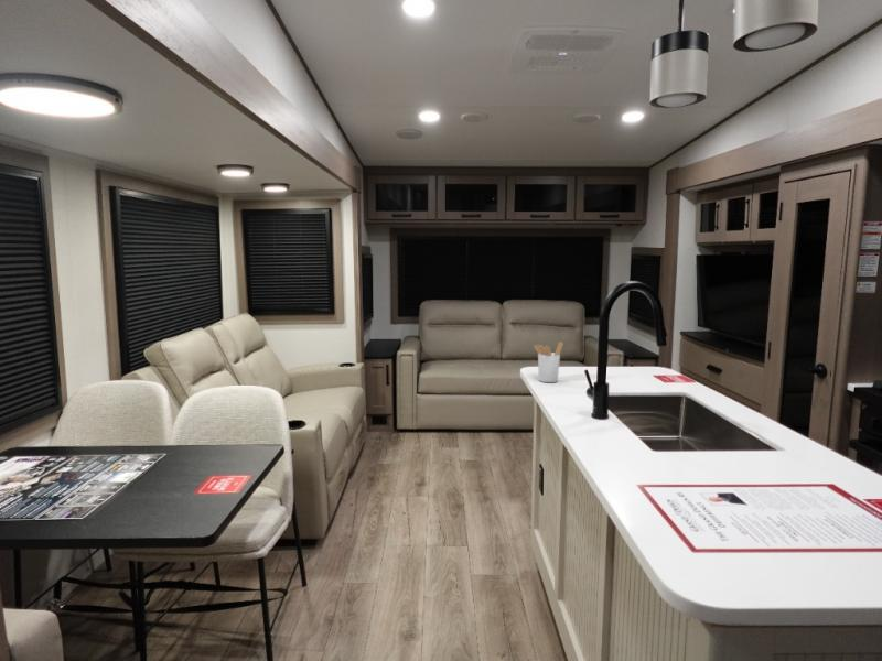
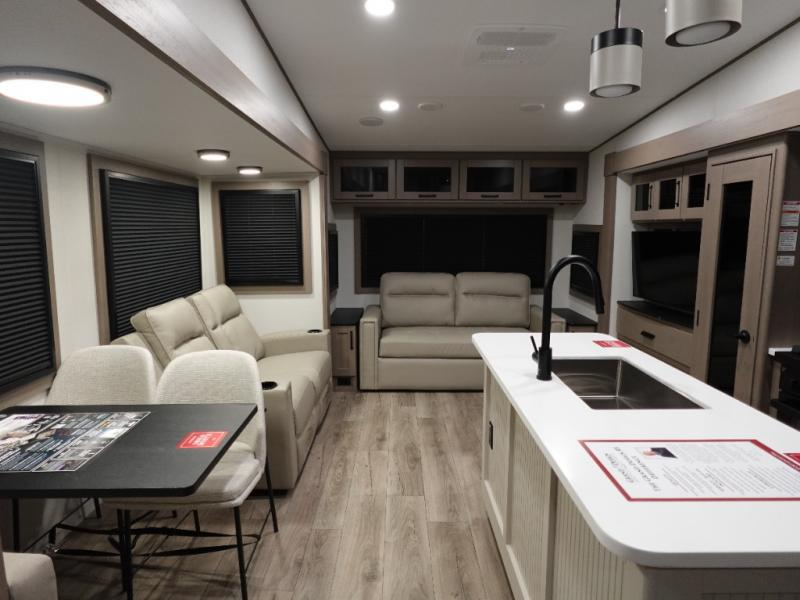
- utensil holder [533,340,564,383]
